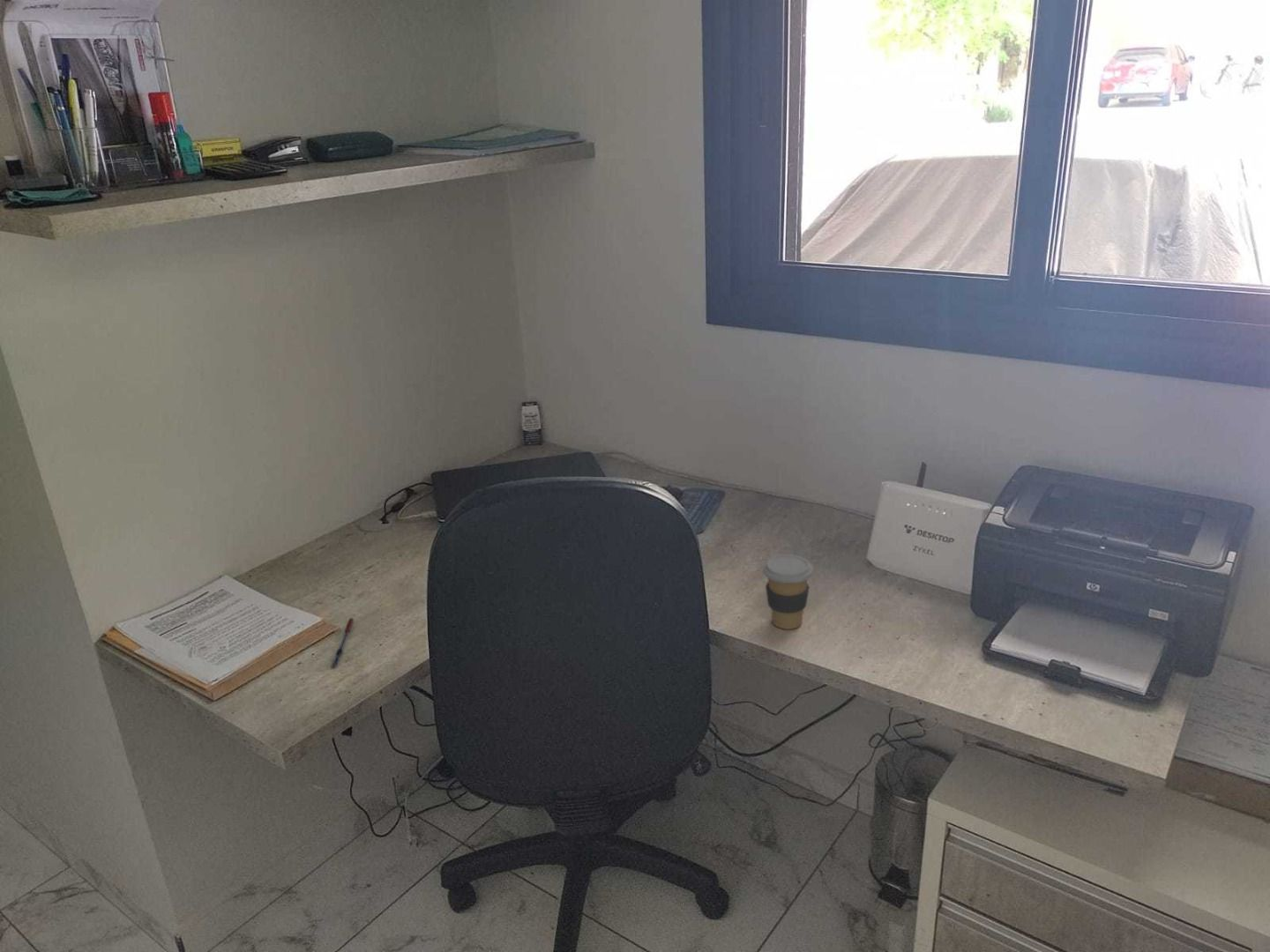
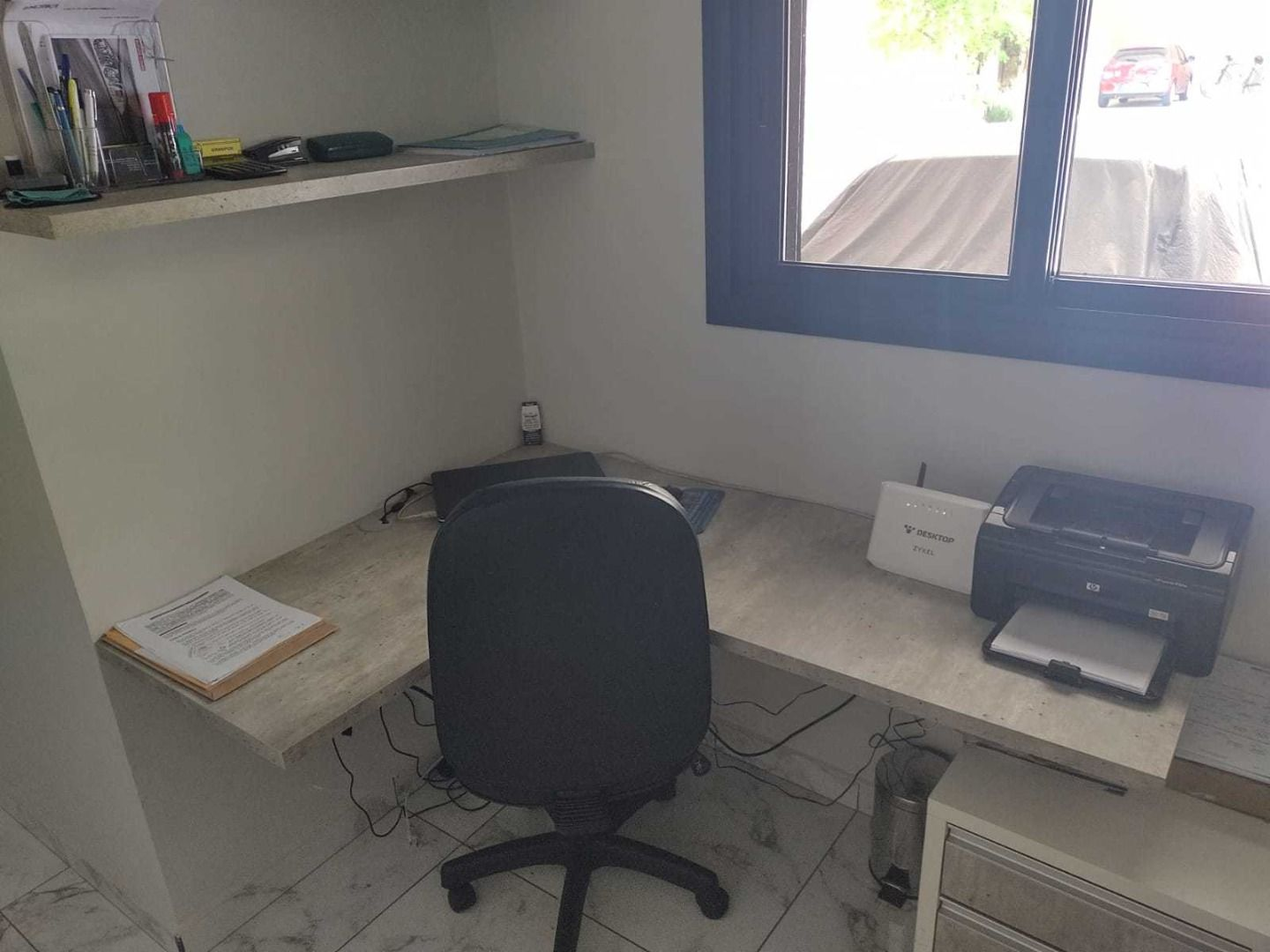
- coffee cup [762,554,814,630]
- pen [330,617,355,669]
